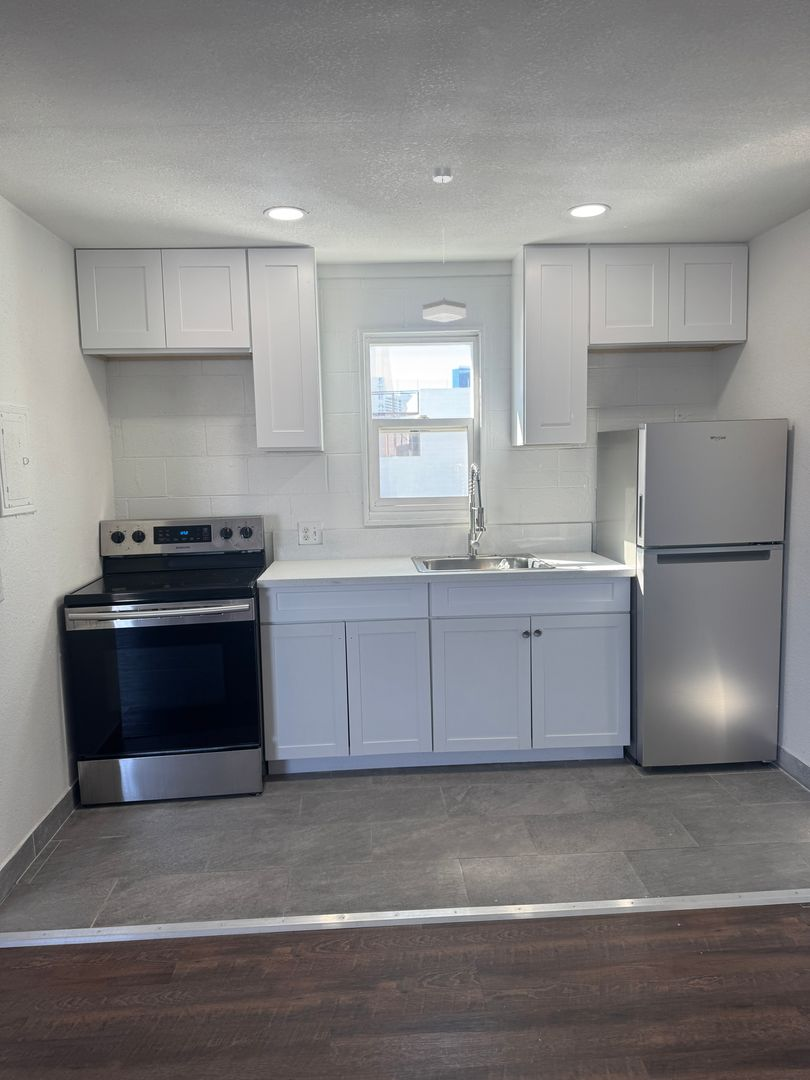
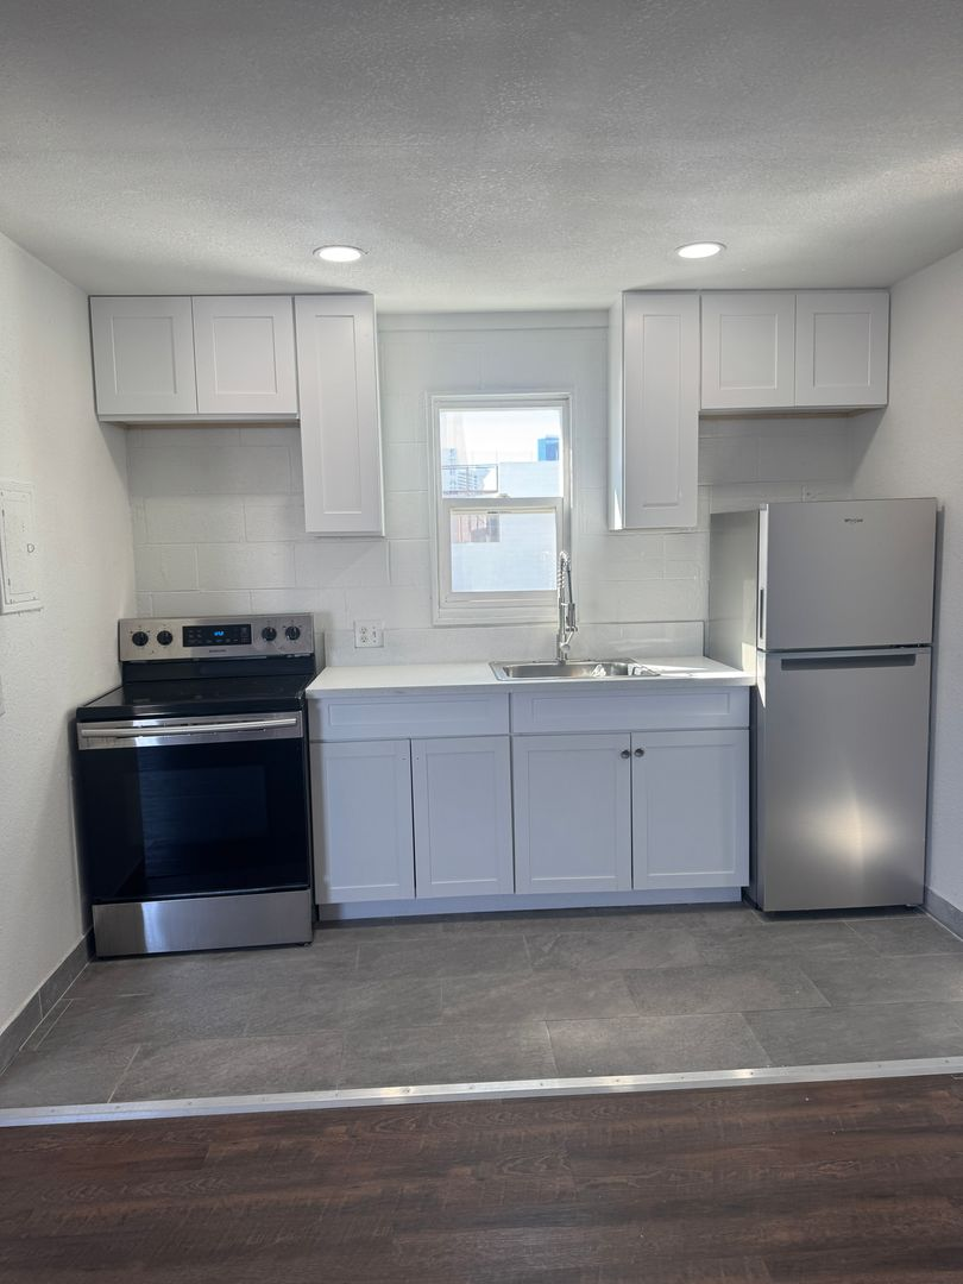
- pendant lamp [422,166,467,323]
